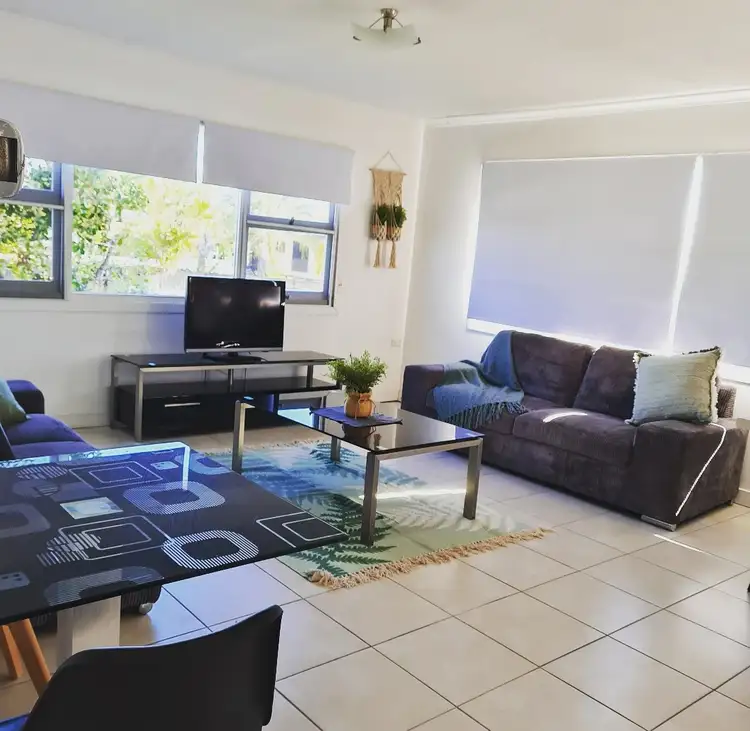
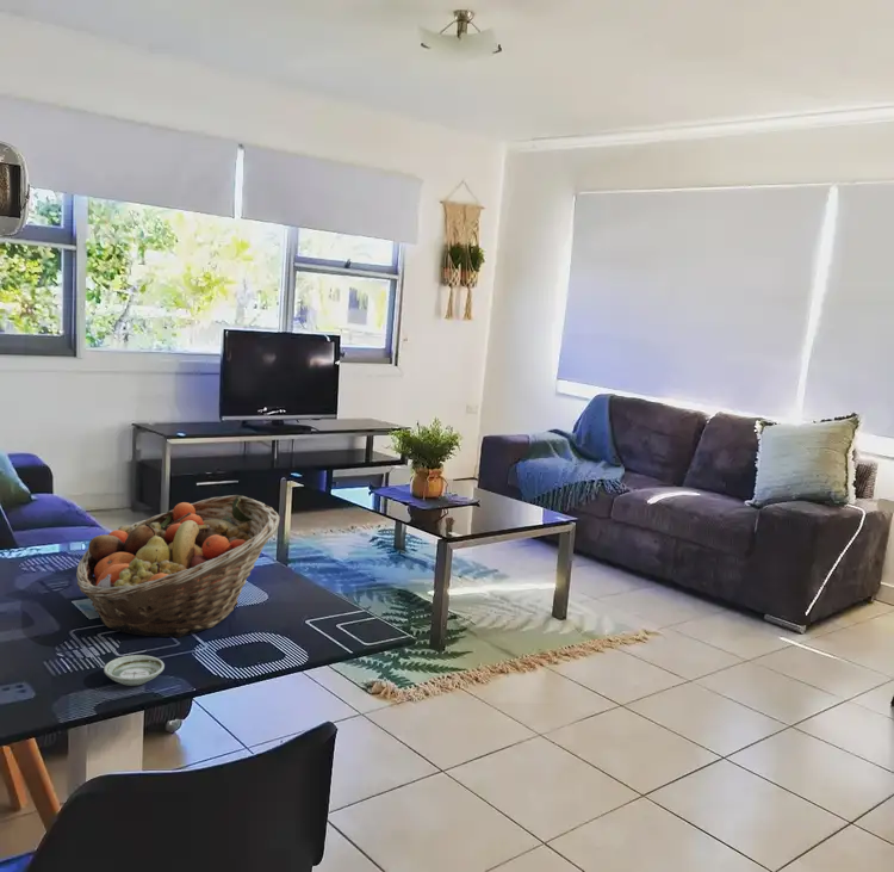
+ saucer [103,654,166,687]
+ fruit basket [75,494,281,639]
